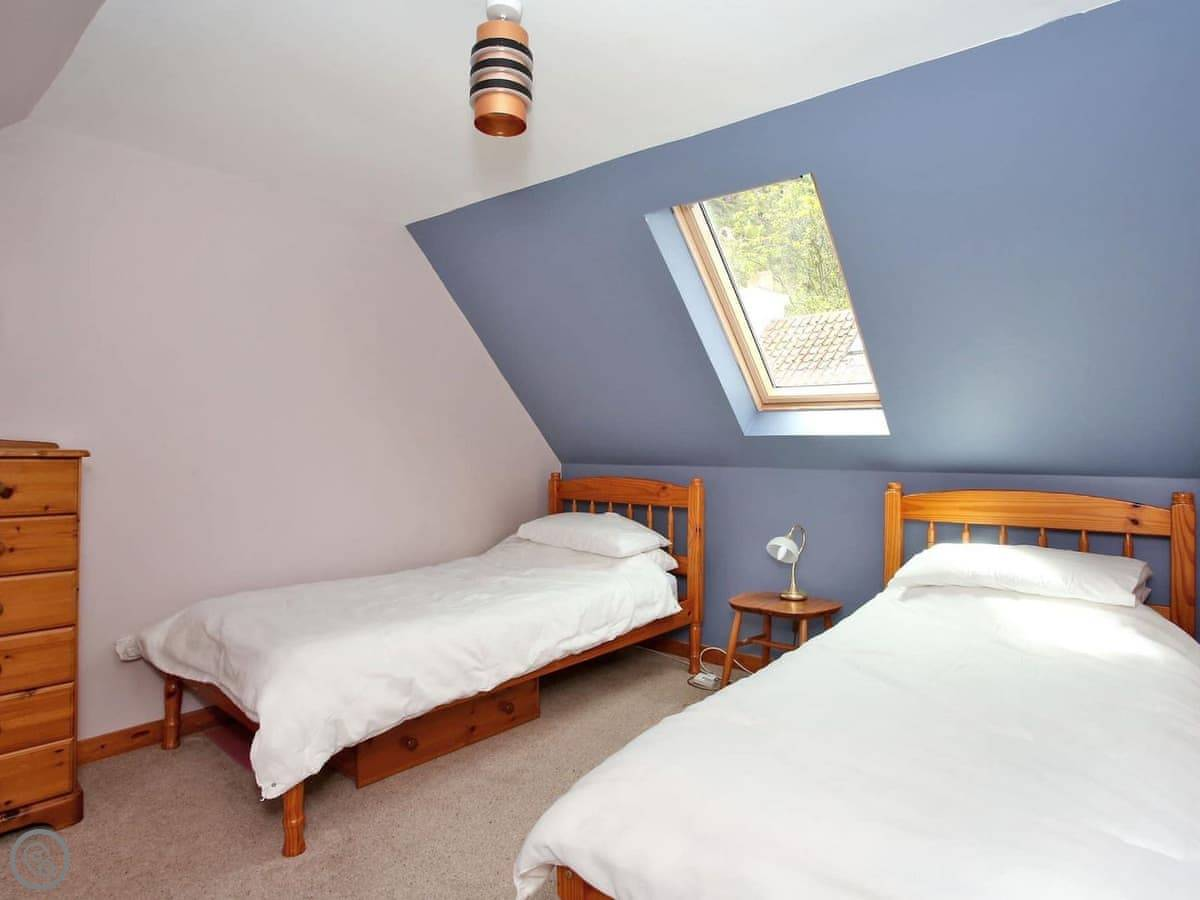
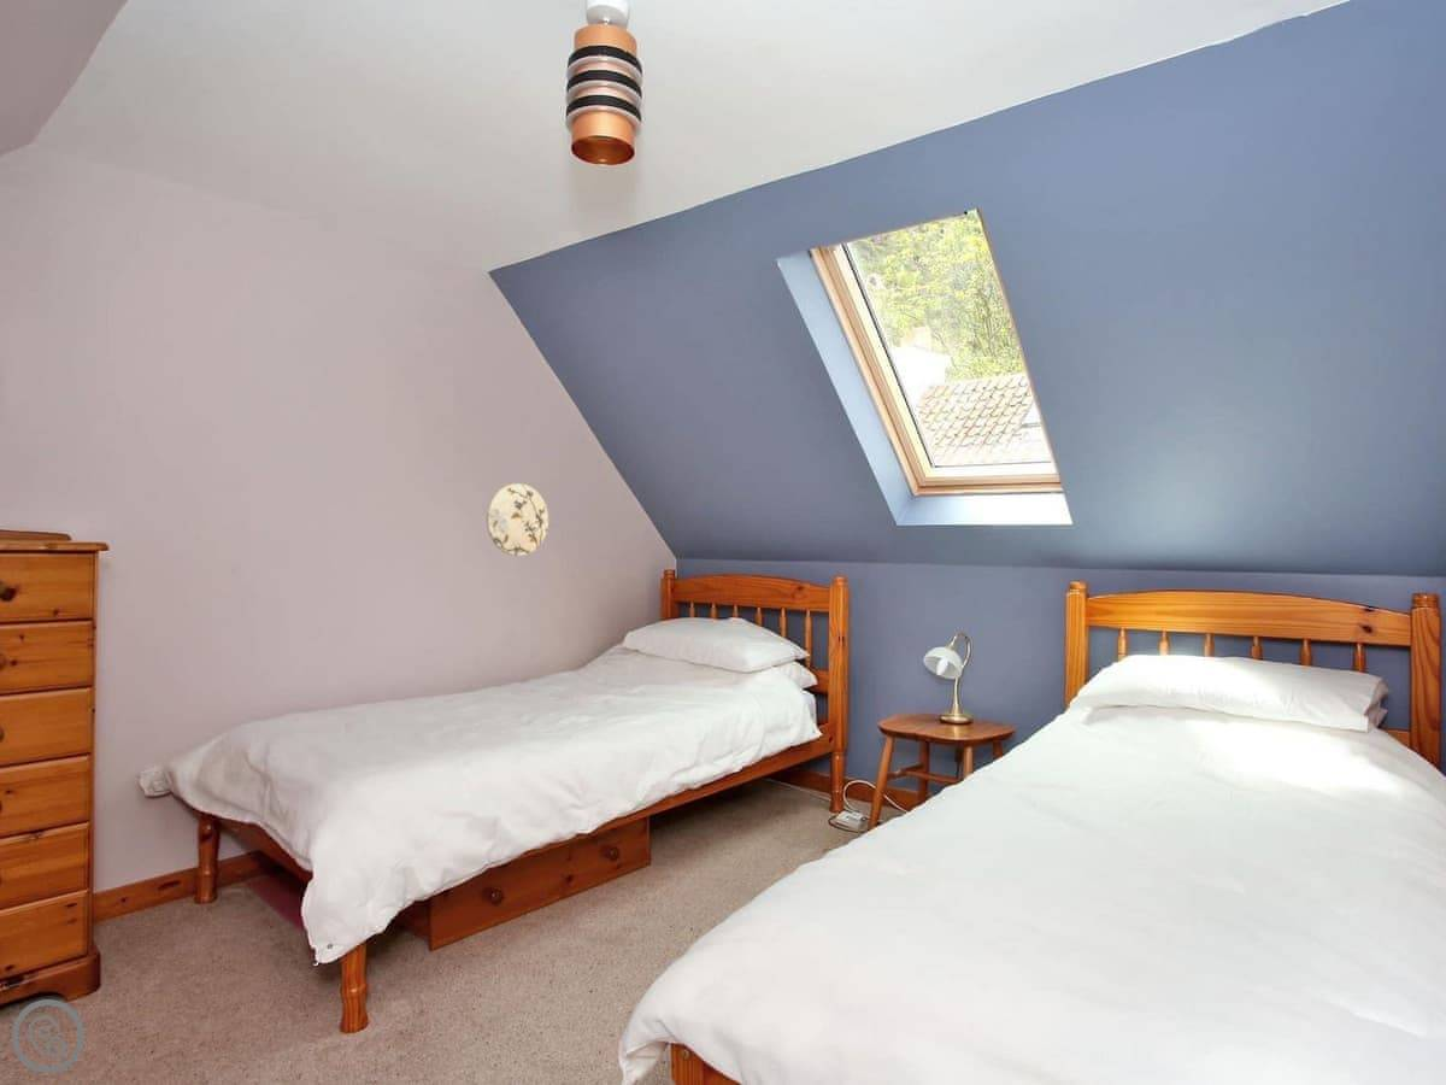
+ decorative plate [486,482,549,557]
